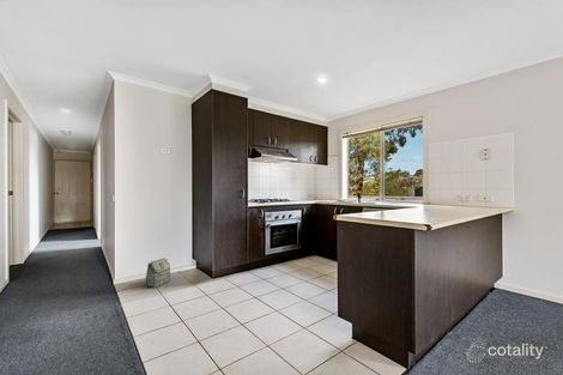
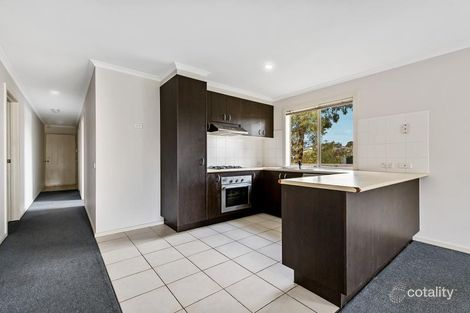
- bag [145,258,171,289]
